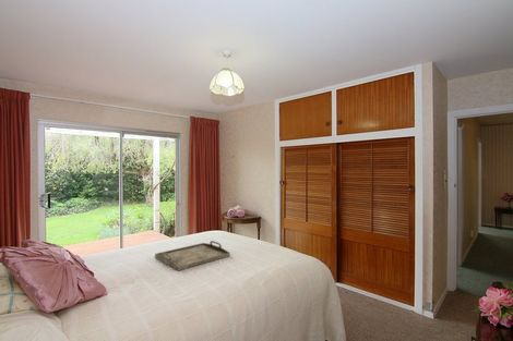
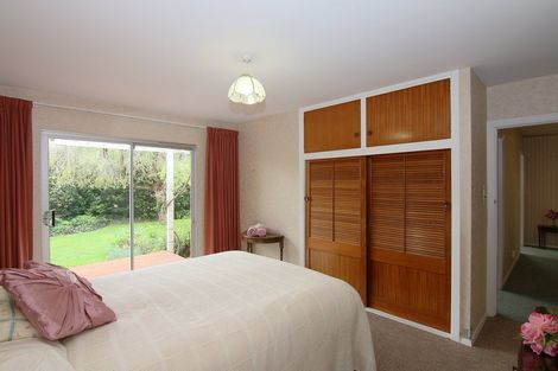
- serving tray [154,240,231,271]
